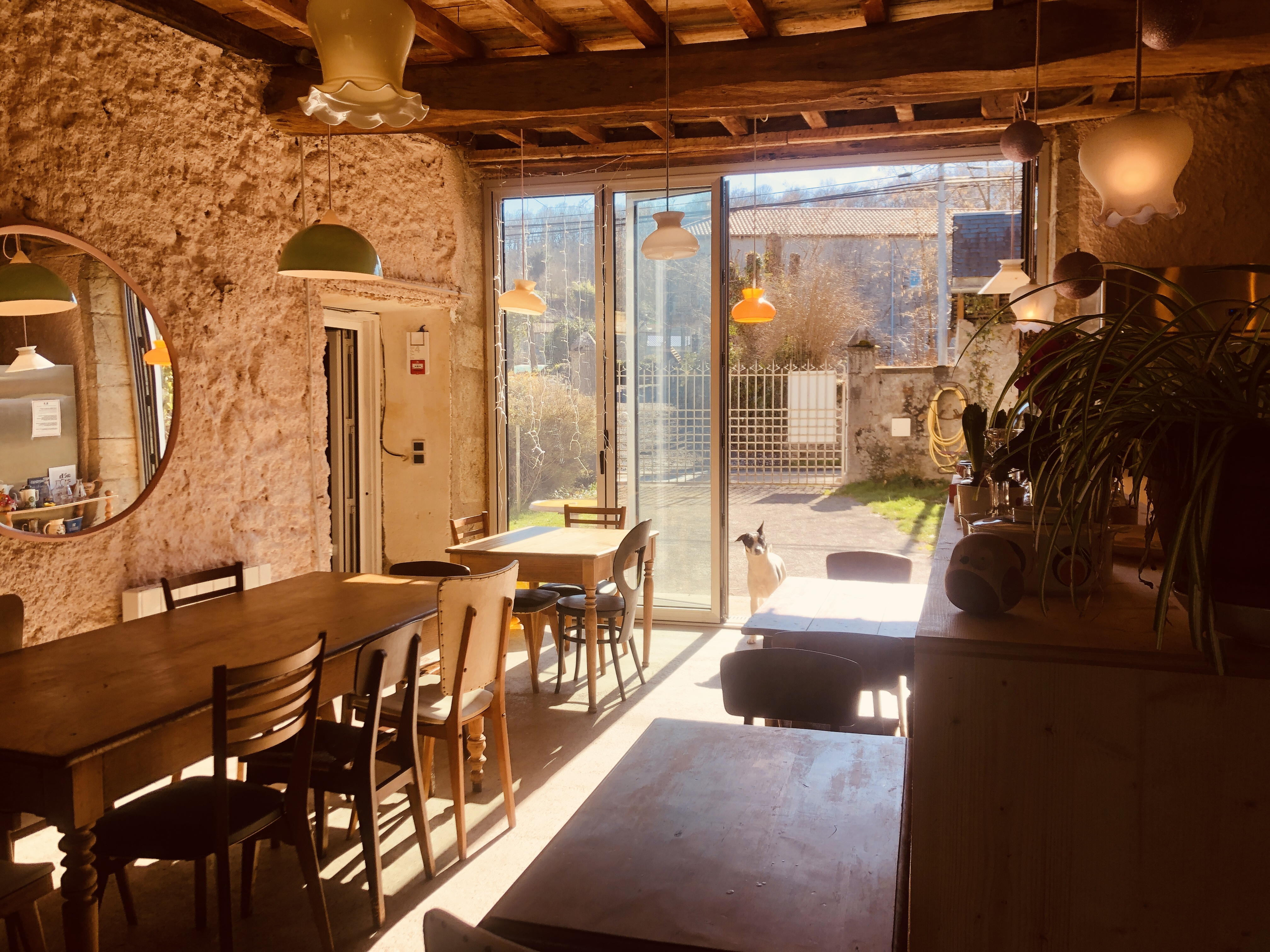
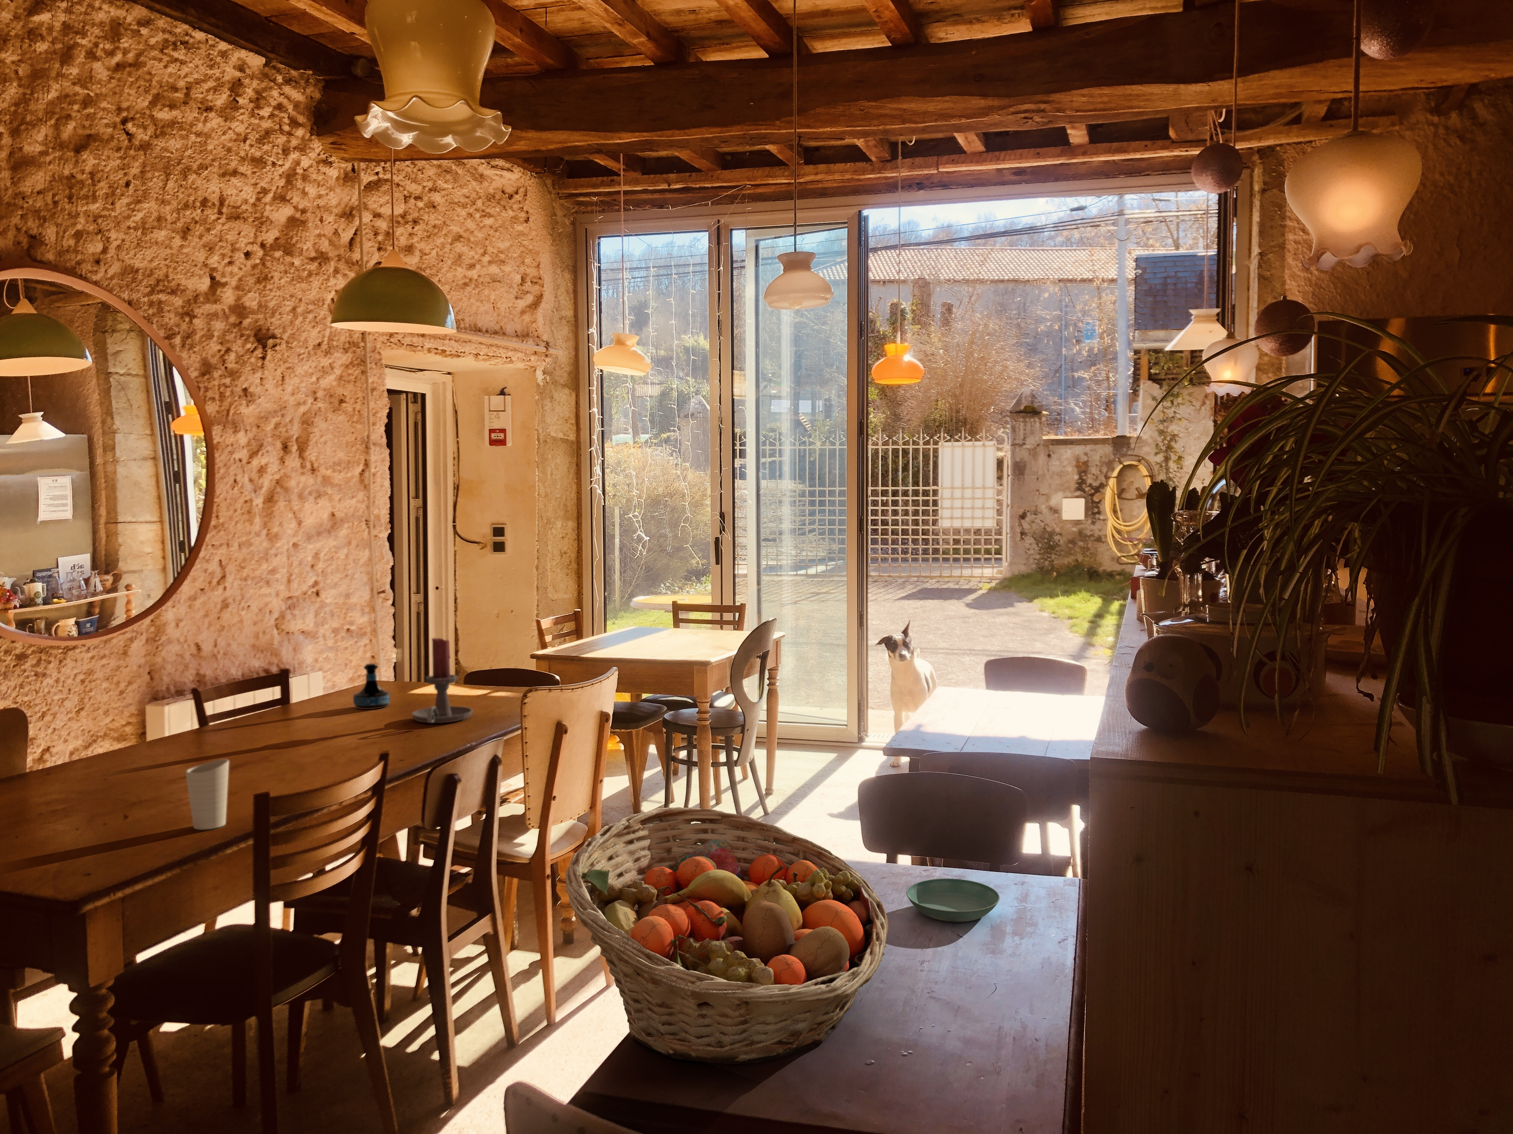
+ candle holder [411,637,473,723]
+ saucer [905,878,1000,922]
+ tequila bottle [353,663,391,710]
+ fruit basket [565,806,890,1064]
+ cup [185,759,230,830]
